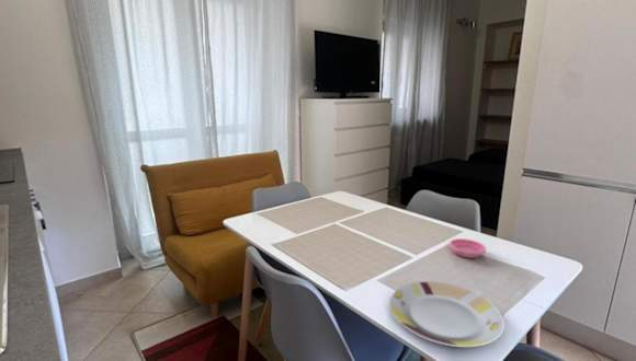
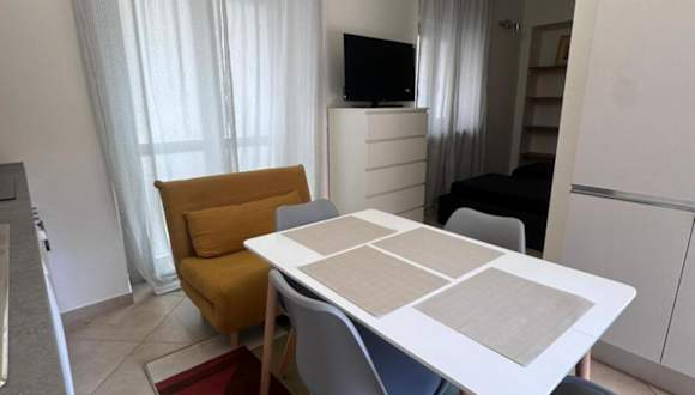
- saucer [448,237,487,259]
- plate [389,281,506,348]
